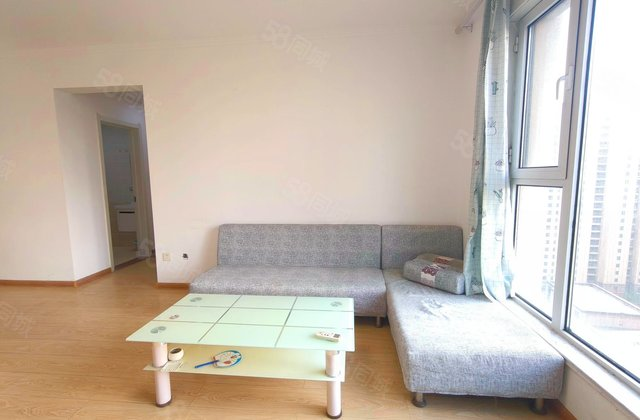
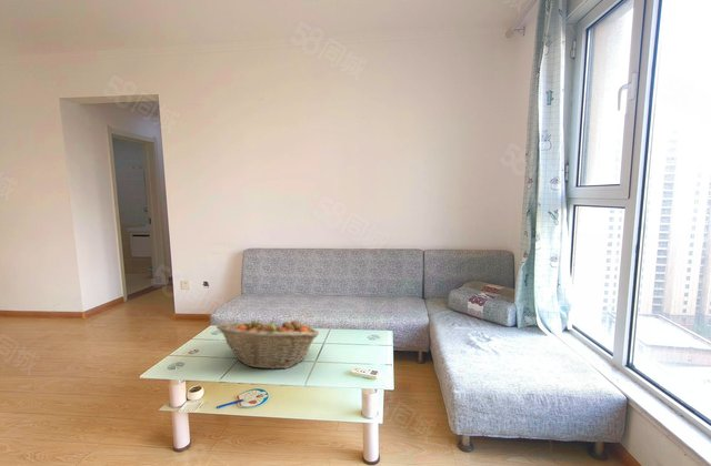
+ fruit basket [216,316,320,371]
